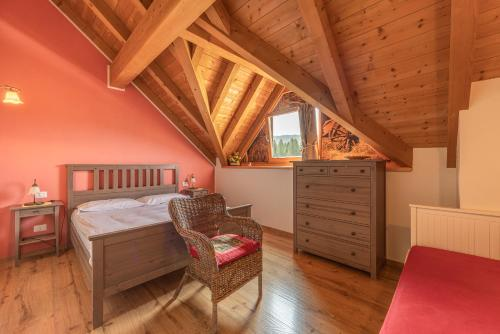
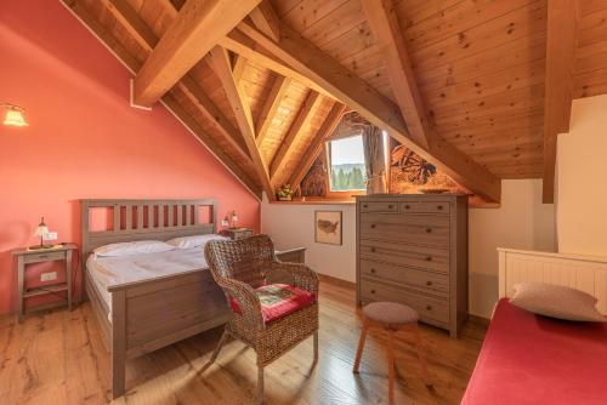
+ wall art [313,210,344,246]
+ stool [351,301,432,405]
+ pillow [507,281,607,323]
